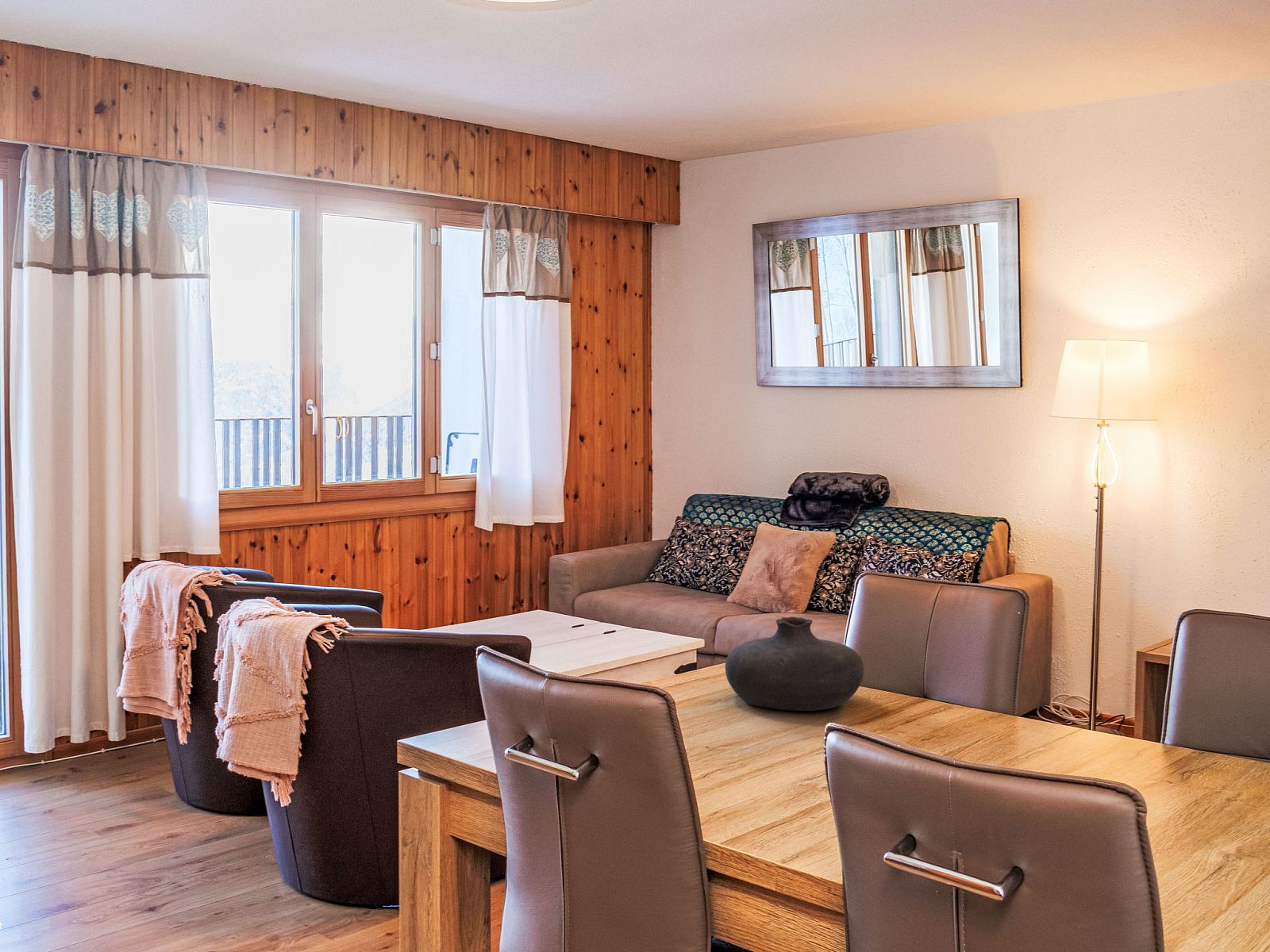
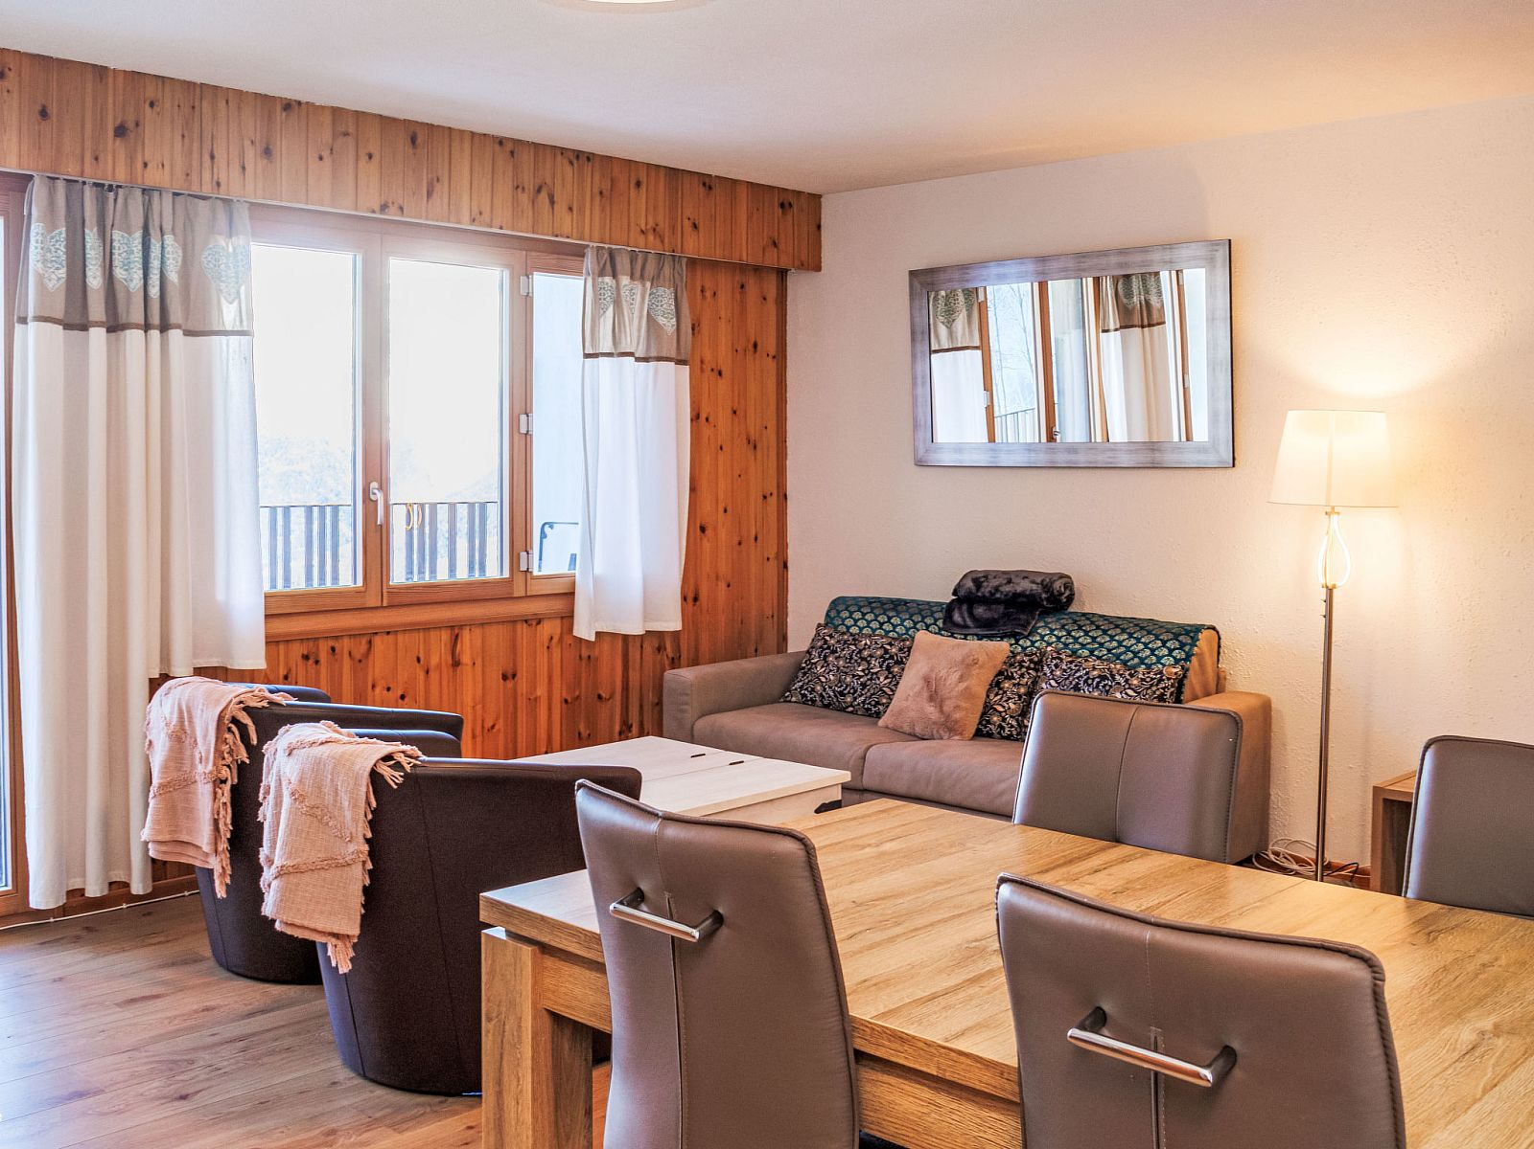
- vase [725,616,864,712]
